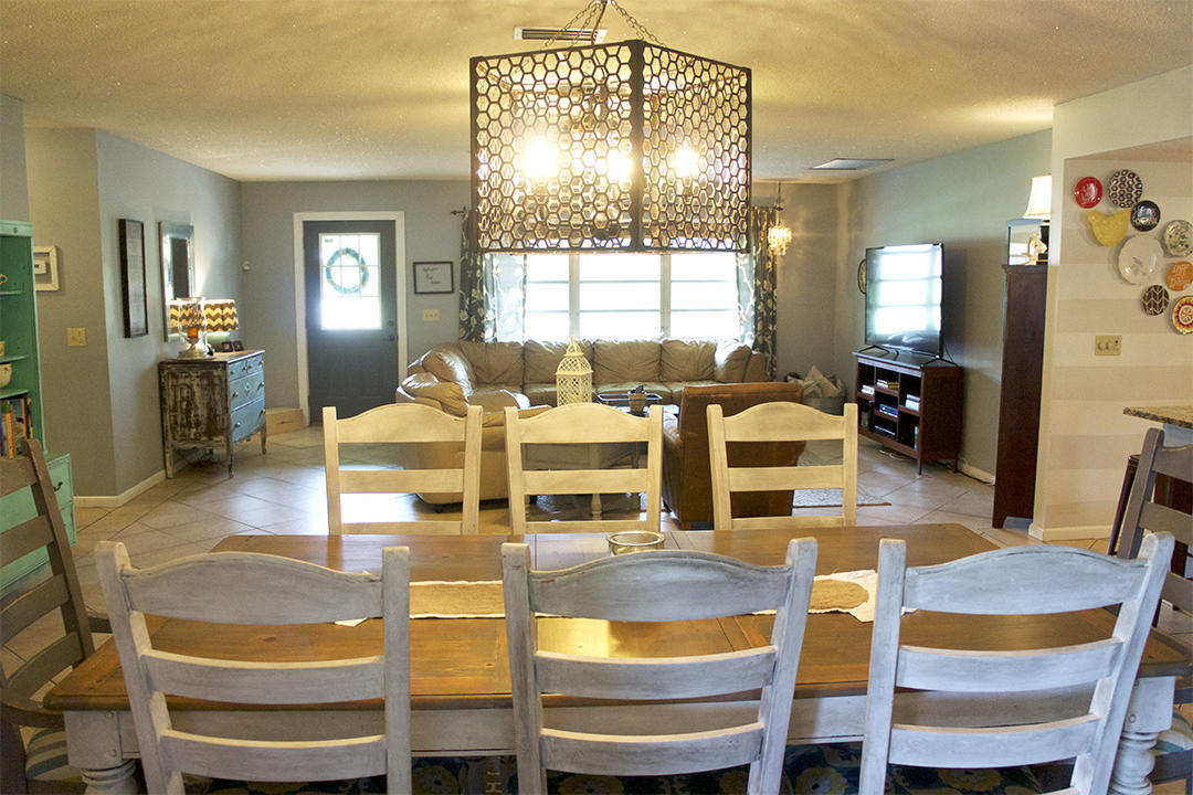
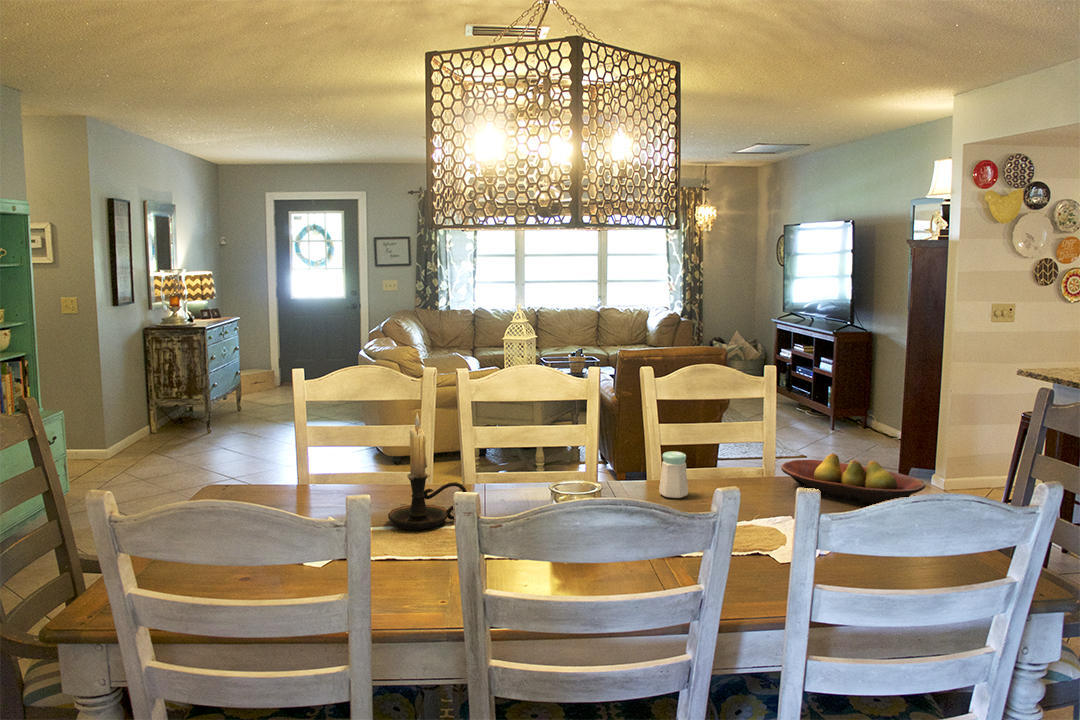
+ candle holder [387,413,468,531]
+ fruit bowl [780,452,927,506]
+ salt shaker [658,451,689,499]
